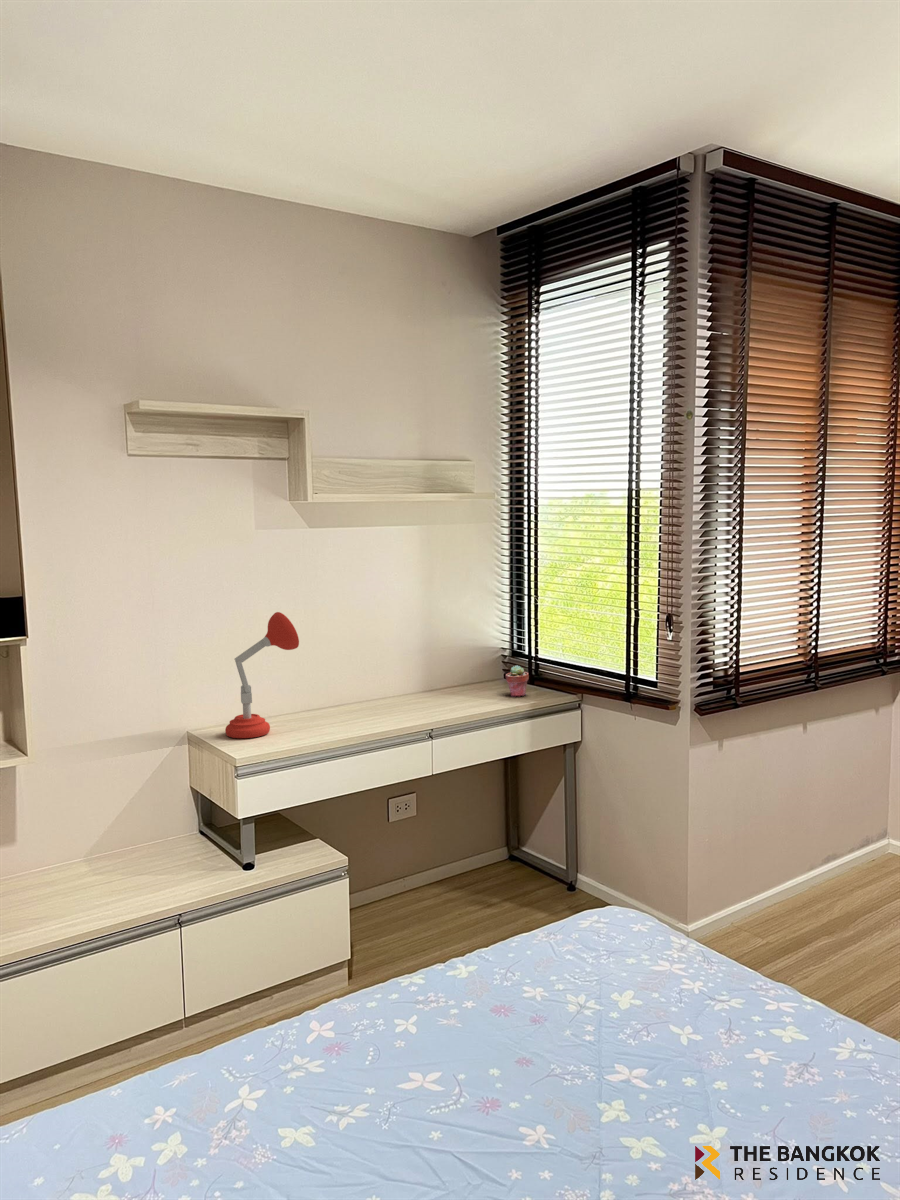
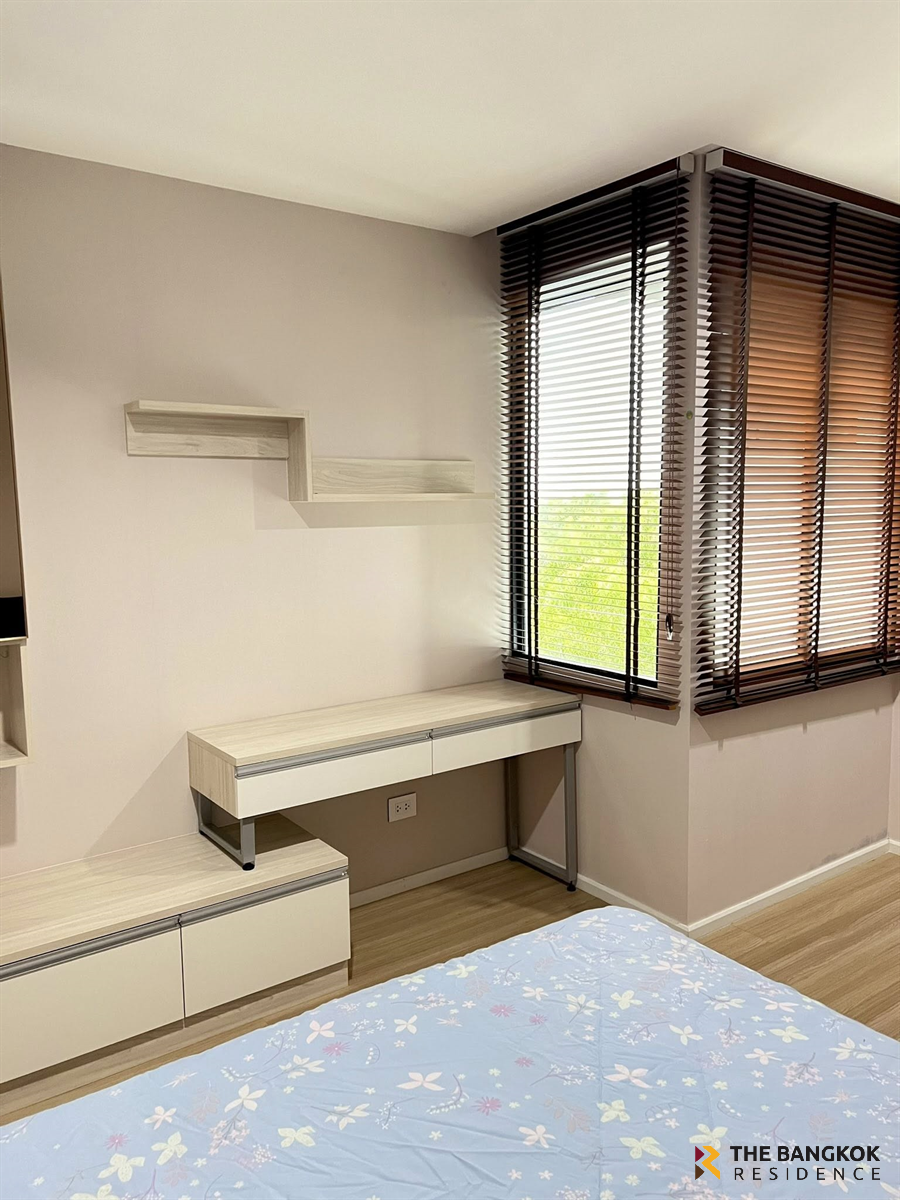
- desk lamp [224,611,300,739]
- potted succulent [504,665,530,698]
